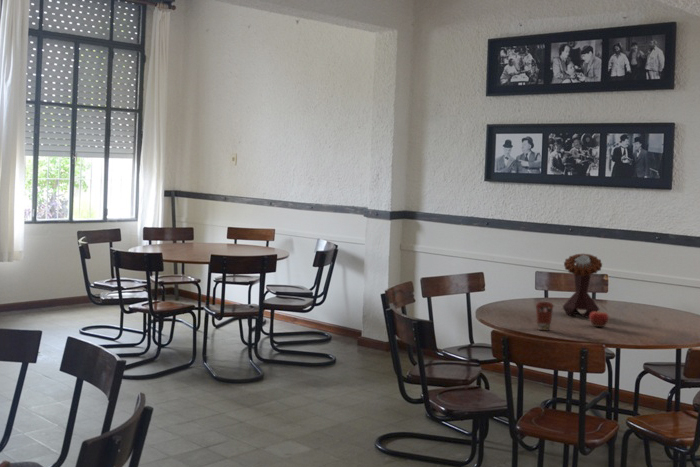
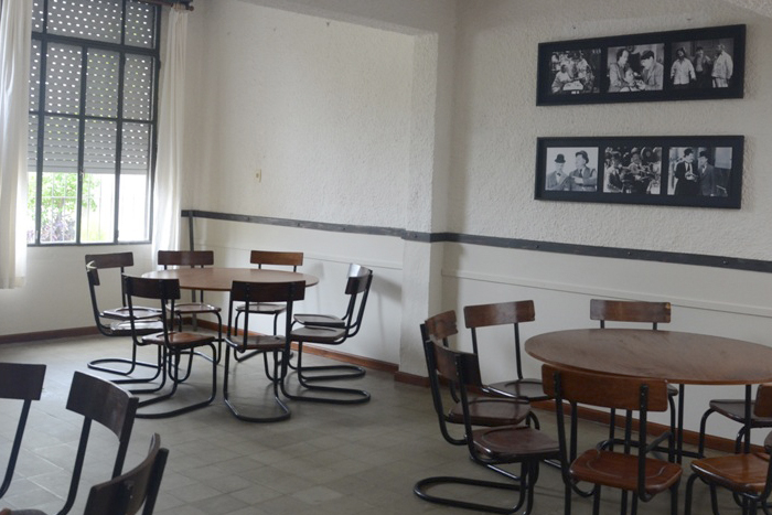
- coffee cup [534,301,555,331]
- mushroom [562,253,603,318]
- fruit [588,309,610,328]
